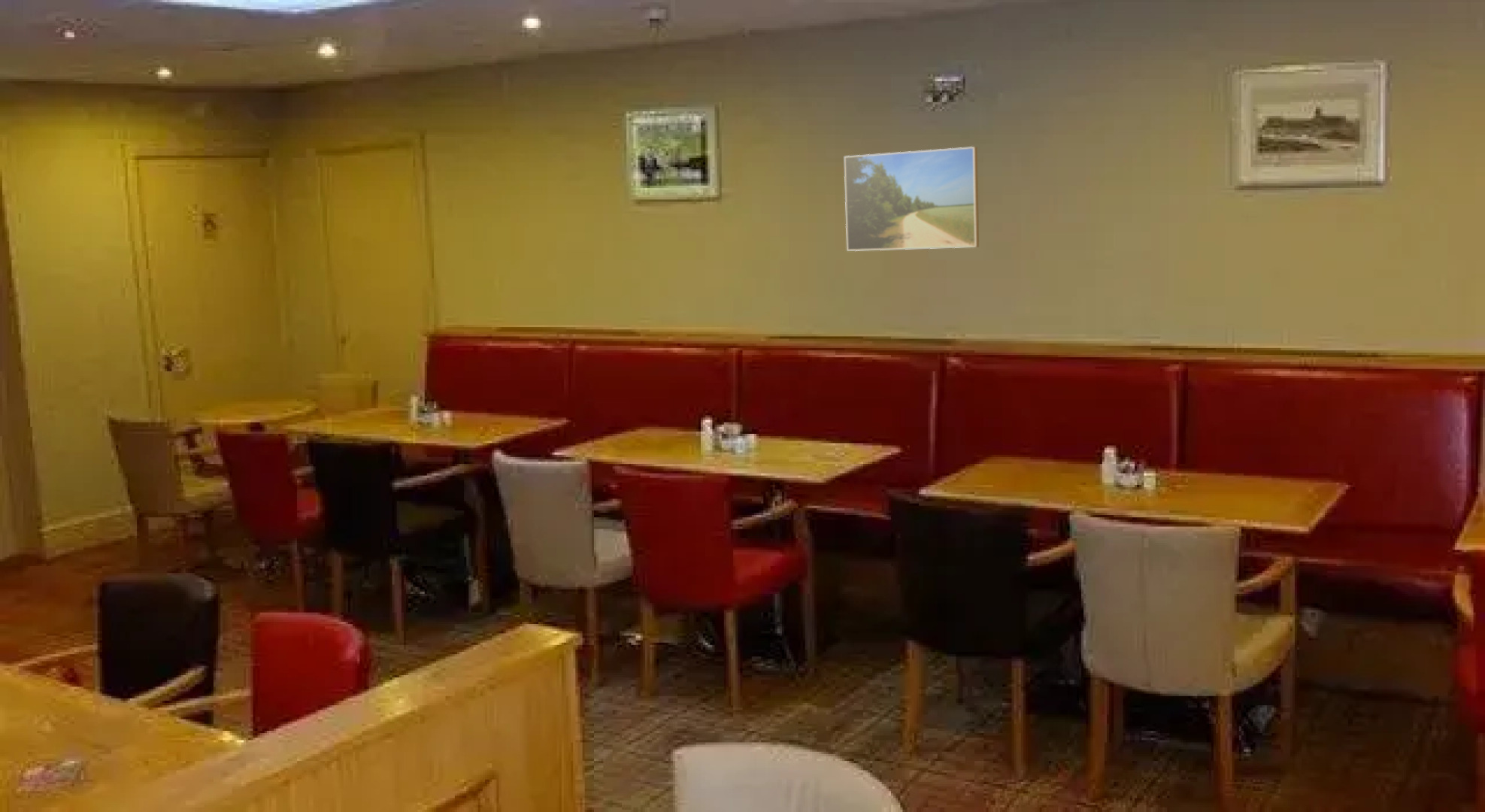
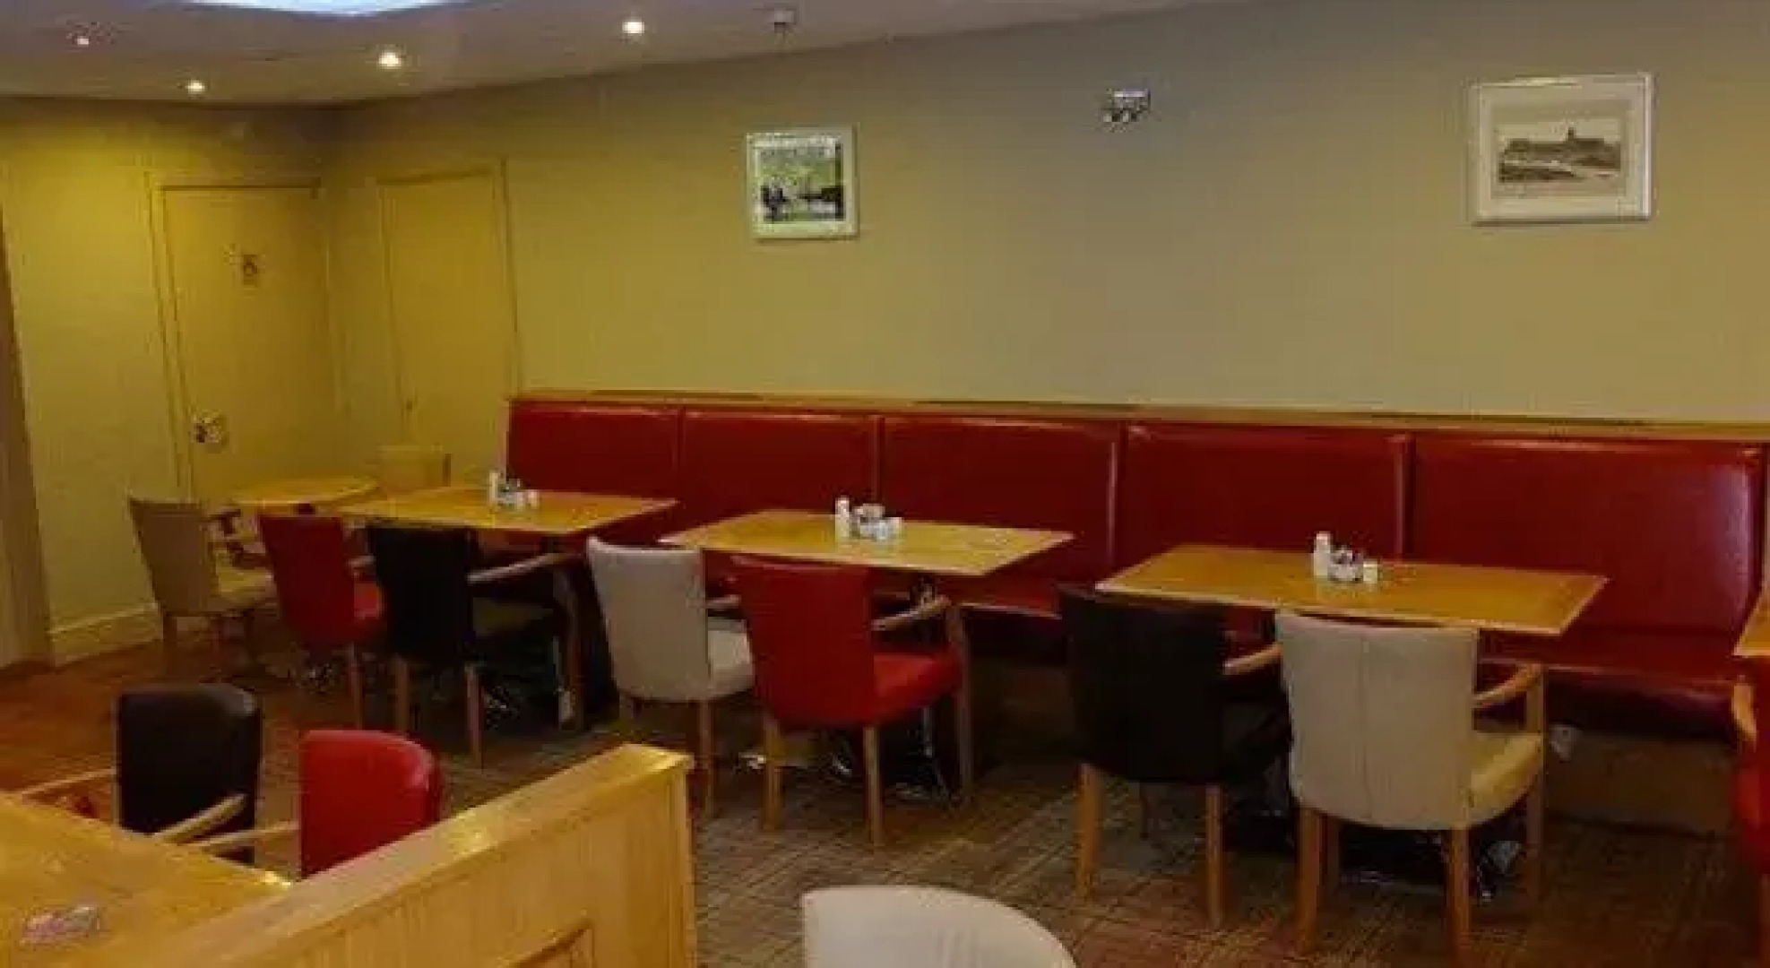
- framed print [844,146,980,252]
